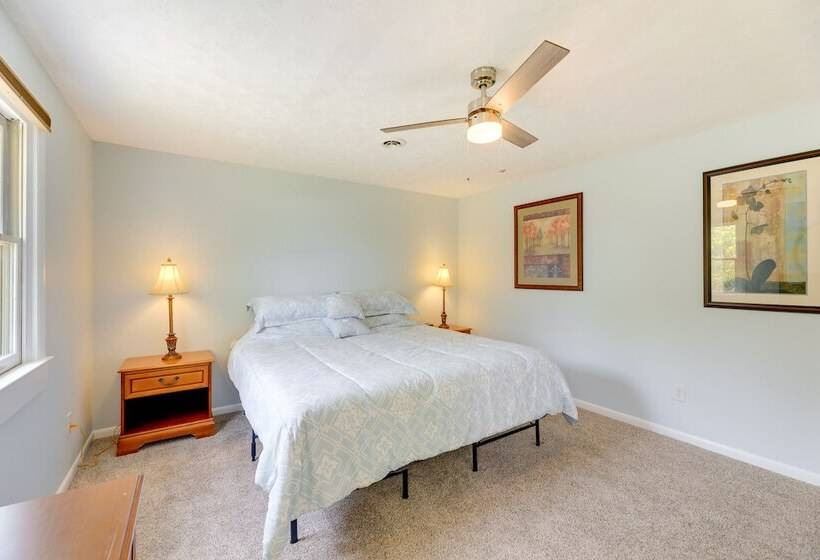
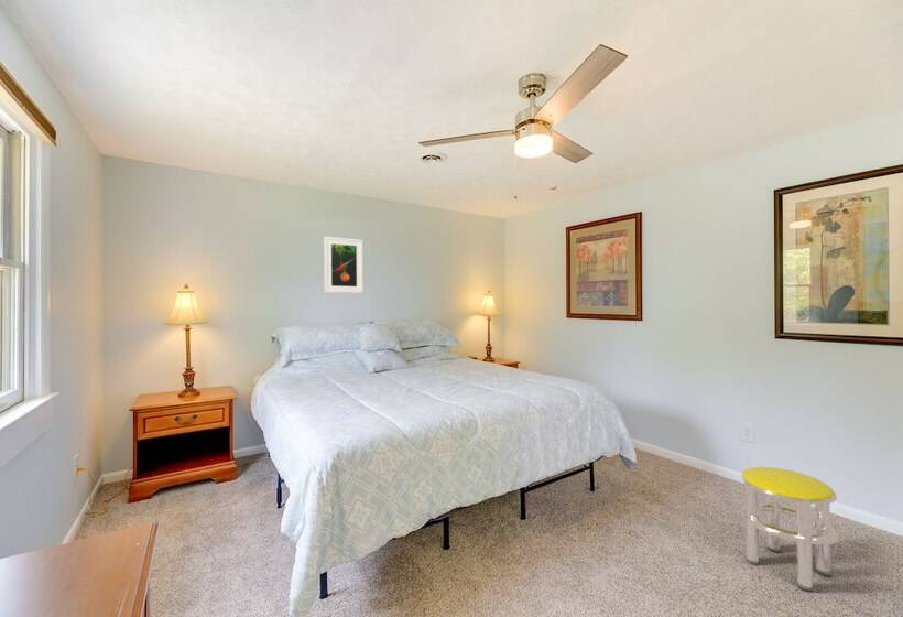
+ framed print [323,236,365,294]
+ stool [739,466,840,592]
